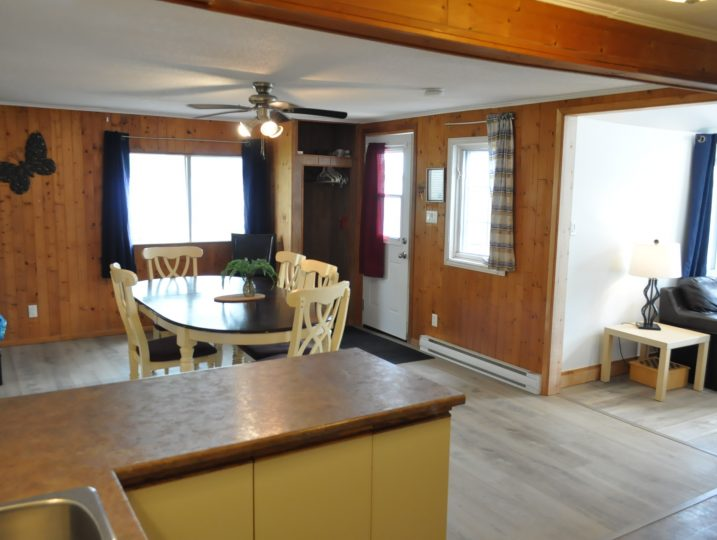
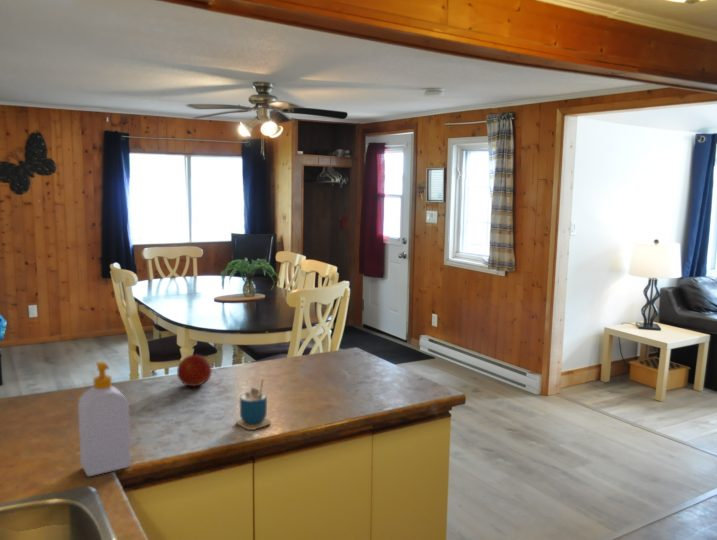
+ cup [235,378,272,431]
+ fruit [176,353,213,389]
+ soap bottle [77,361,132,477]
